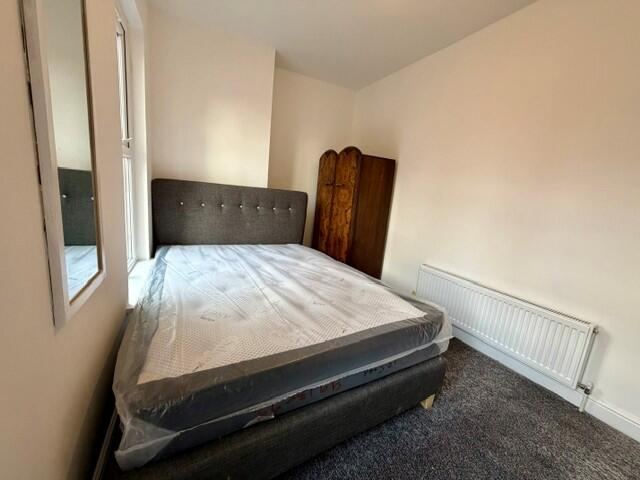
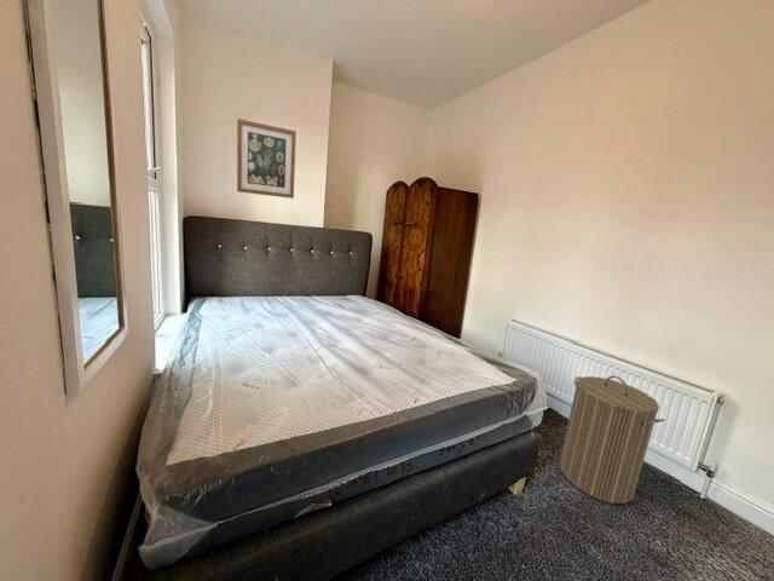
+ wall art [236,117,298,200]
+ laundry hamper [558,374,666,505]
